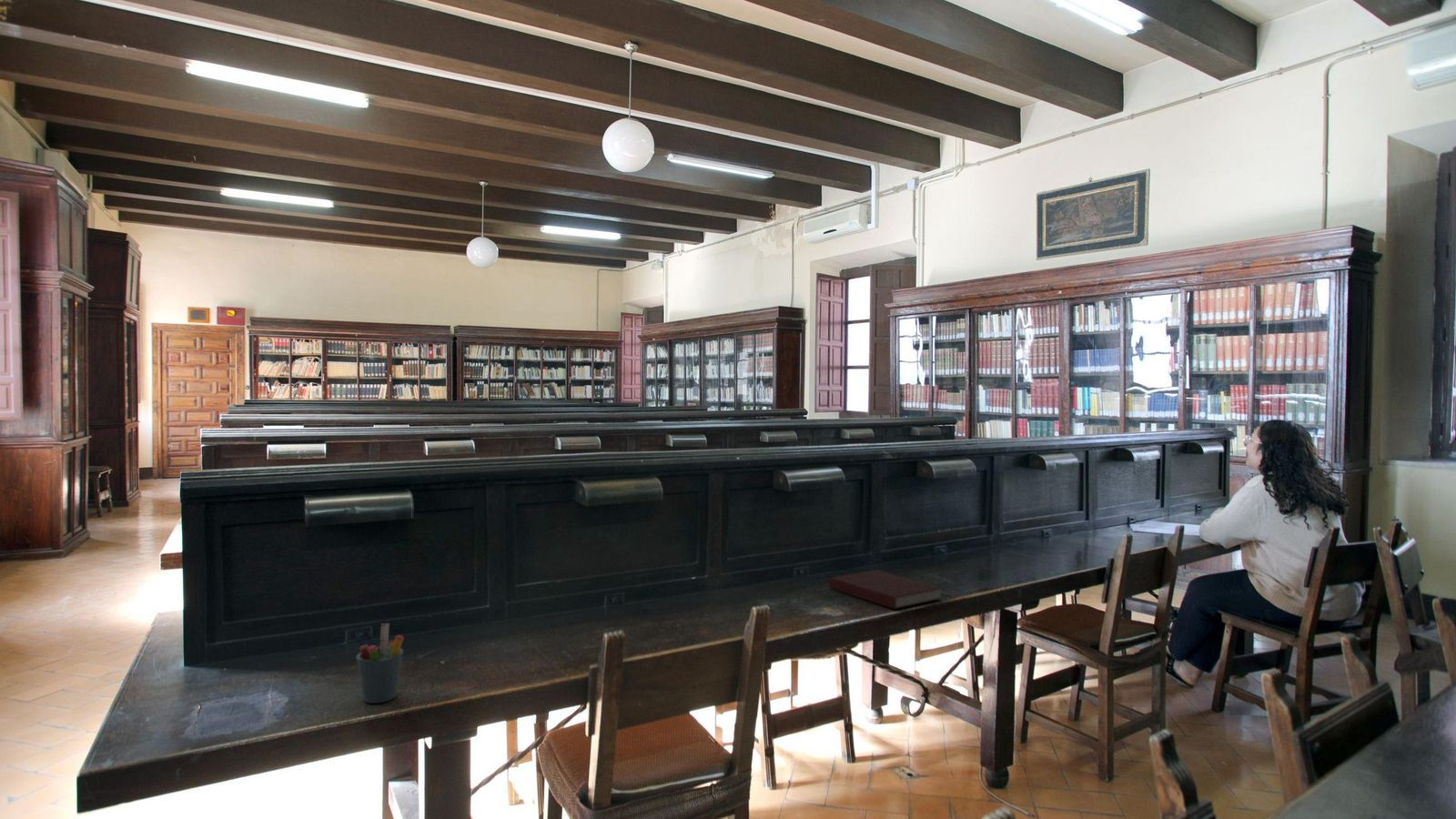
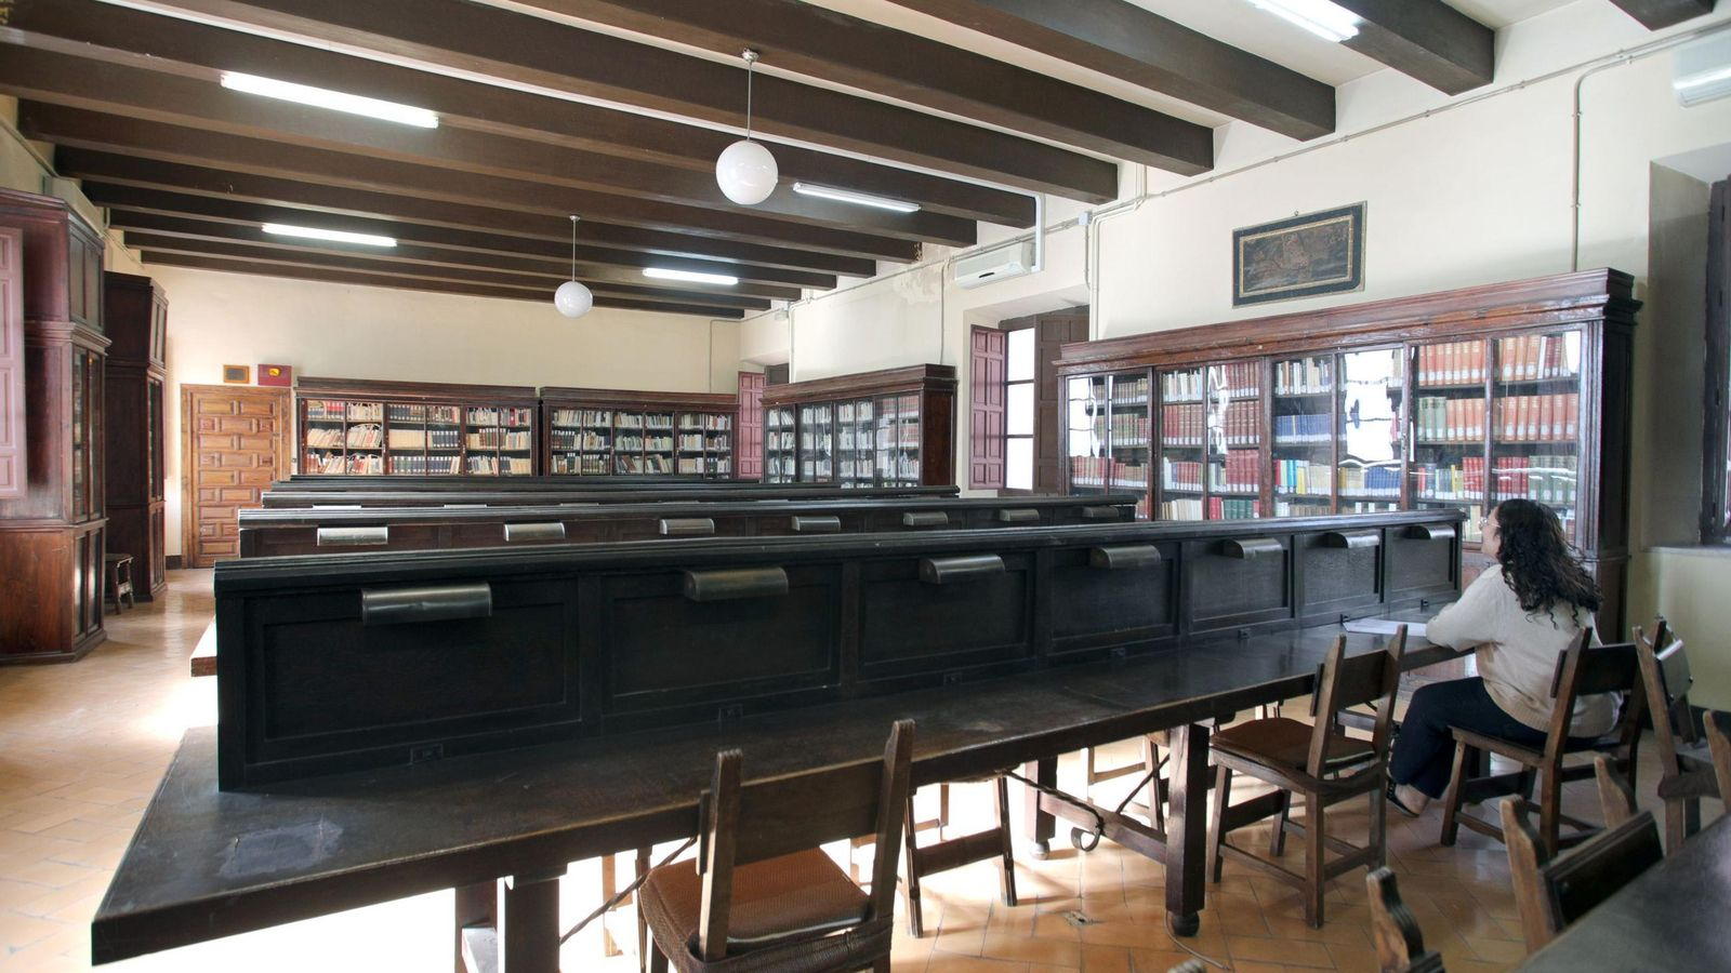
- notebook [829,569,944,610]
- pen holder [355,622,405,704]
